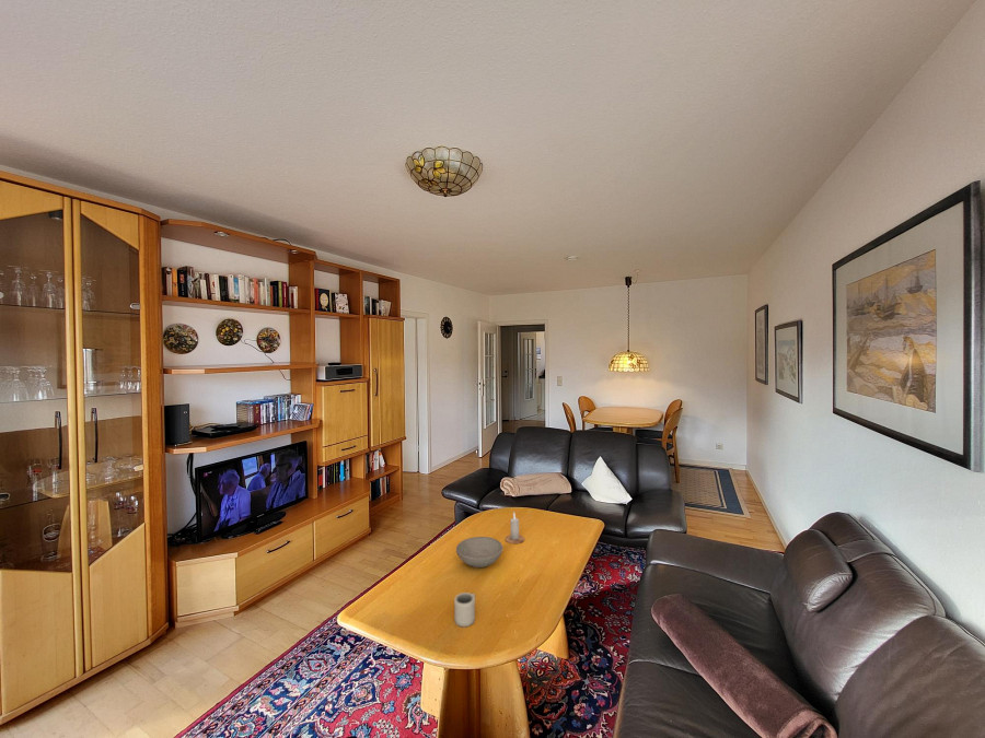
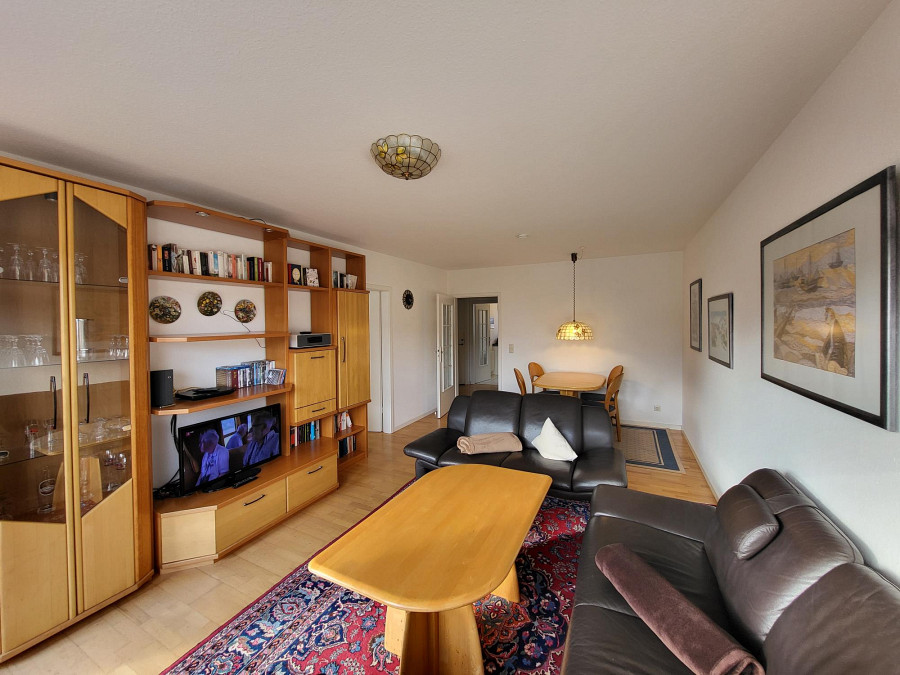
- candle [505,512,525,544]
- bowl [455,536,503,569]
- cup [453,591,476,628]
